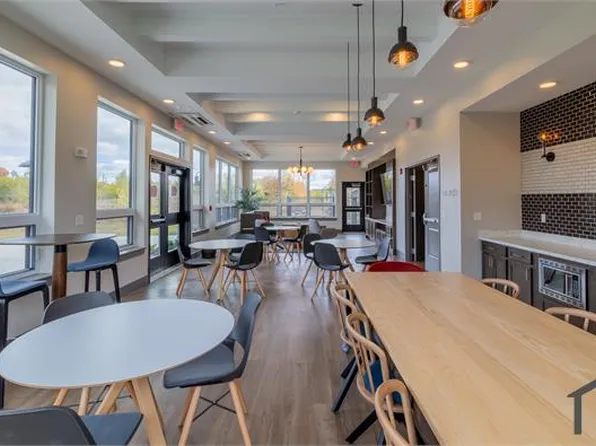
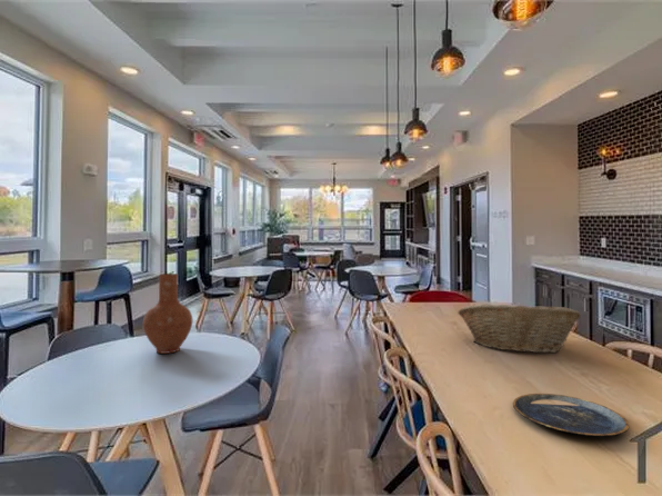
+ vase [142,272,193,355]
+ plate [512,393,630,437]
+ fruit basket [457,304,582,354]
